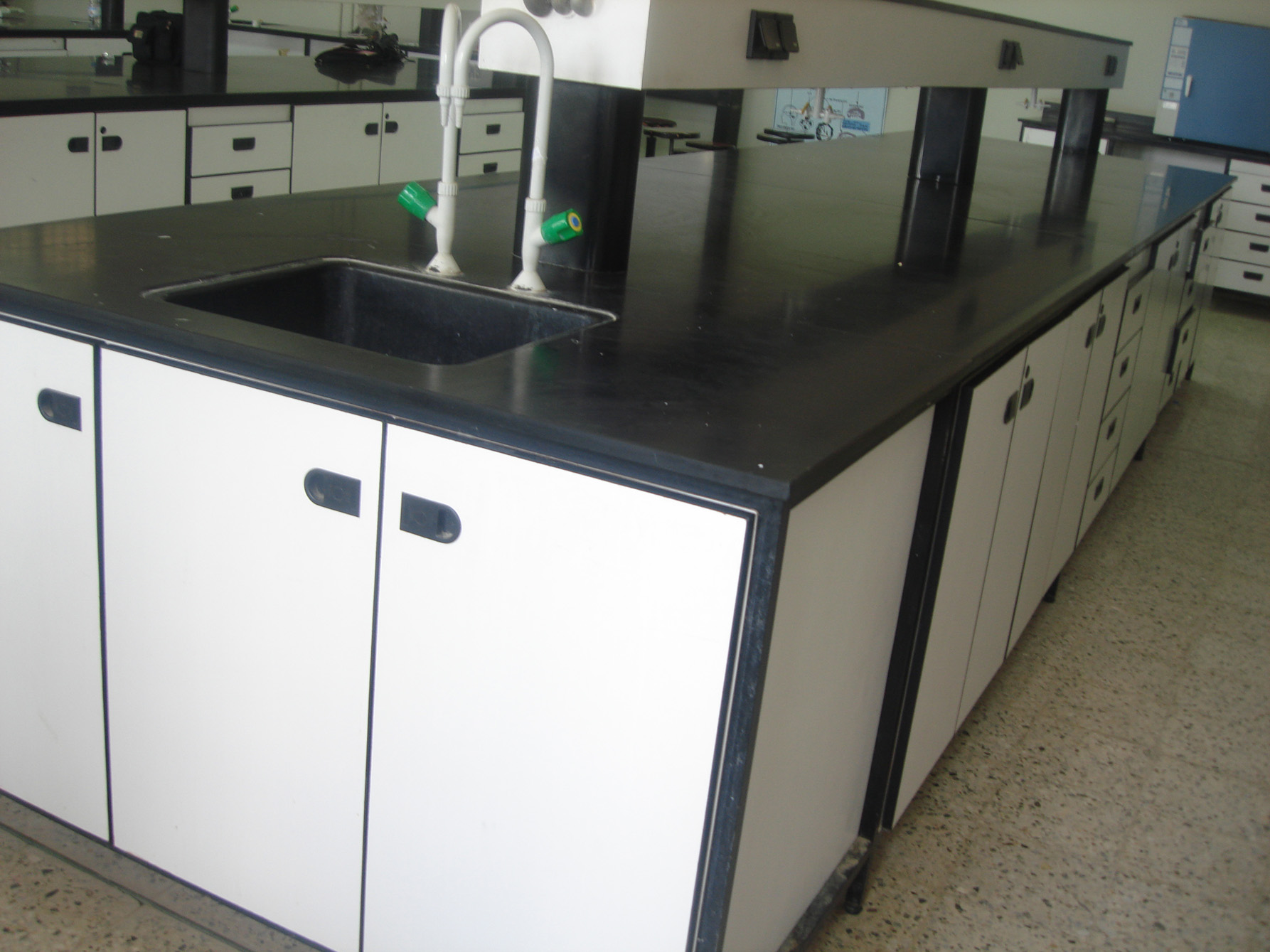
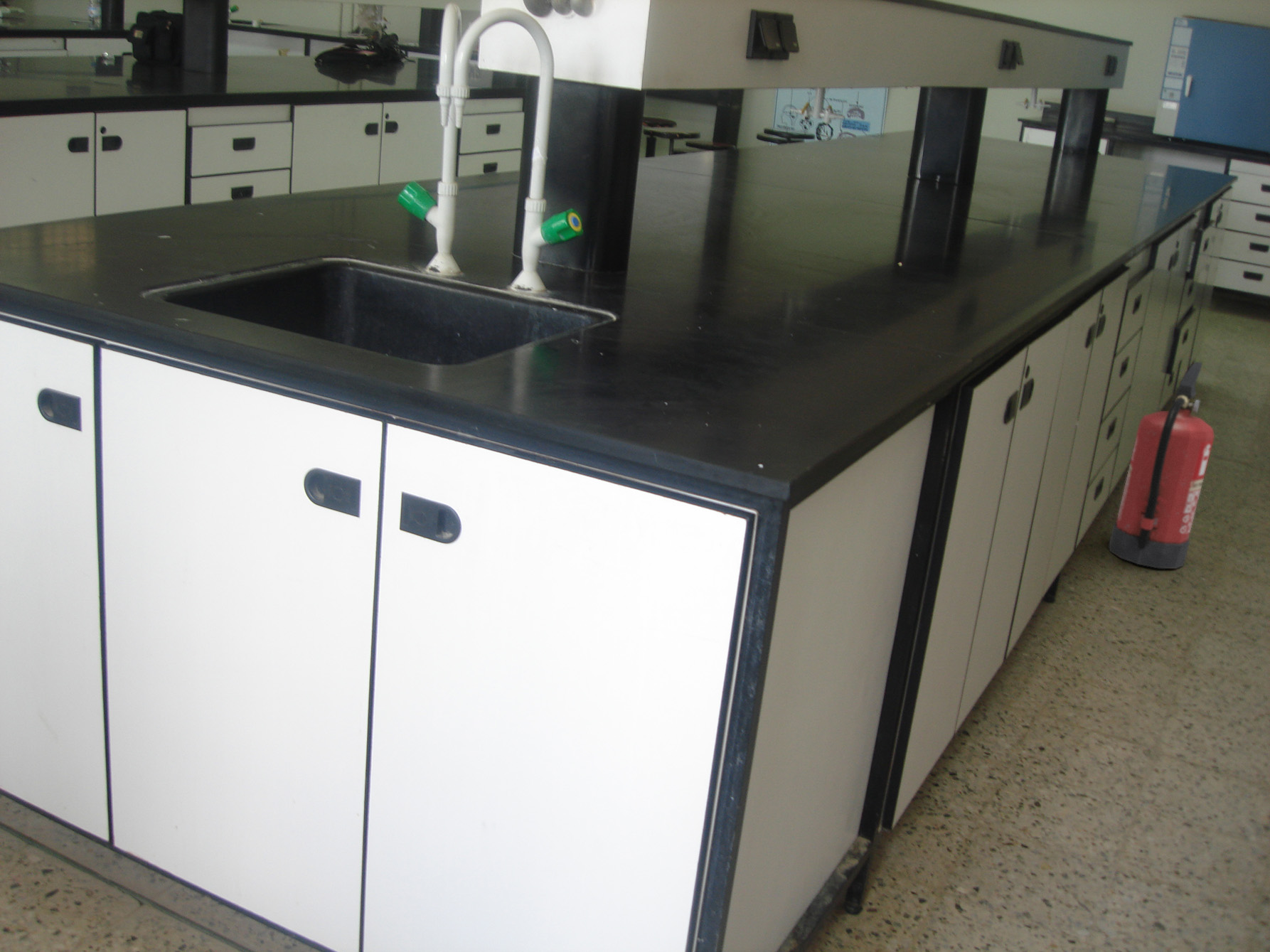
+ fire extinguisher [1108,361,1215,569]
